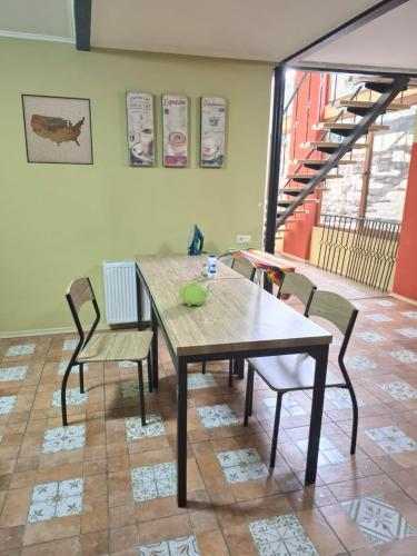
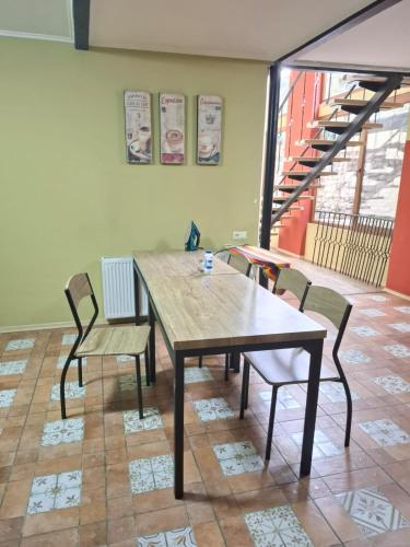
- wall art [20,92,95,166]
- teapot [177,281,214,308]
